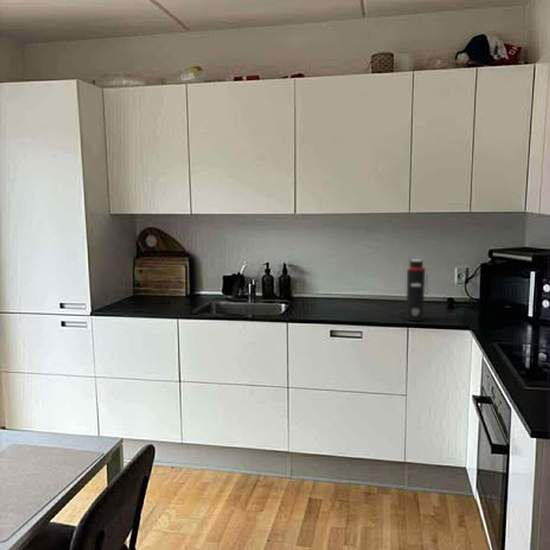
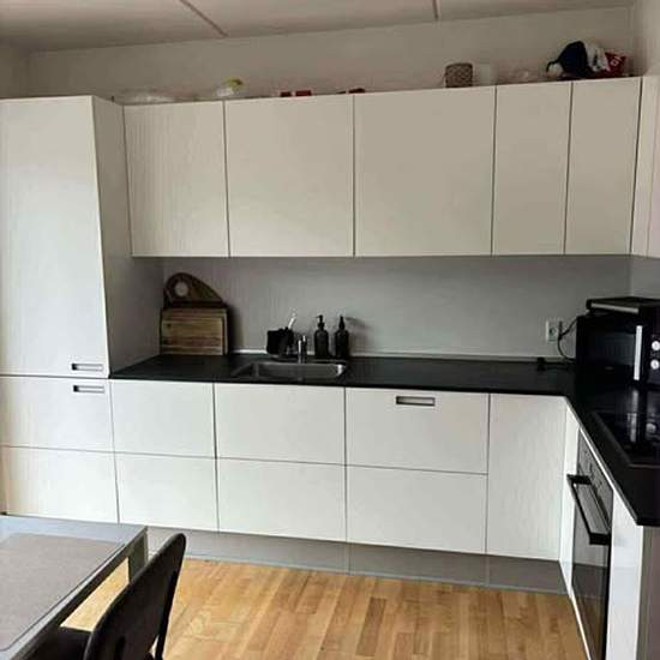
- water bottle [405,259,429,322]
